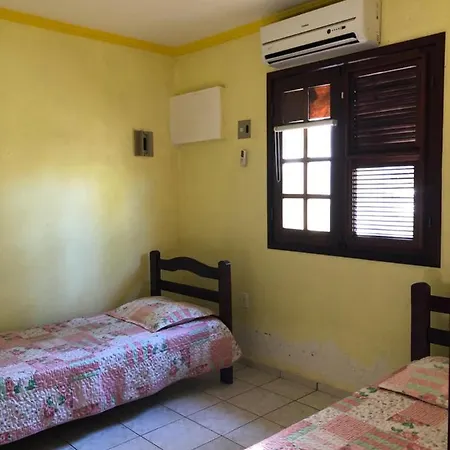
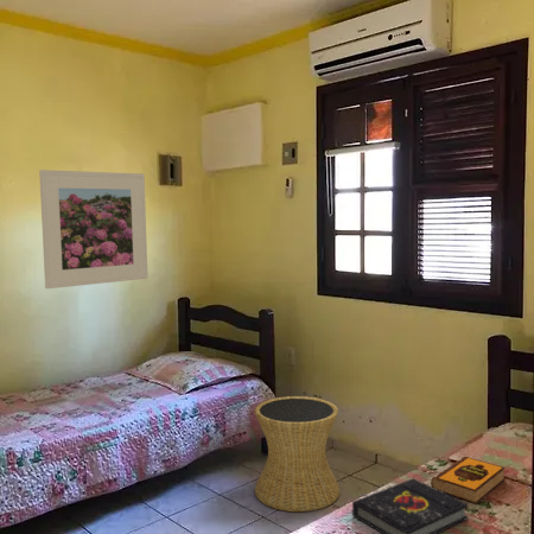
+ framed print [38,169,148,290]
+ hardback book [430,456,507,504]
+ side table [254,395,341,513]
+ book [351,477,469,534]
